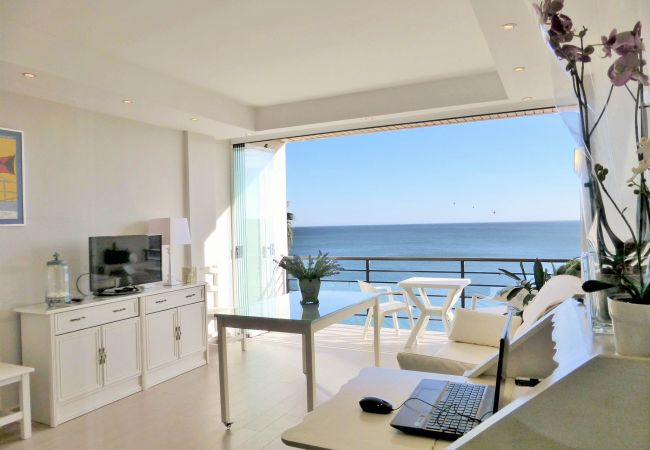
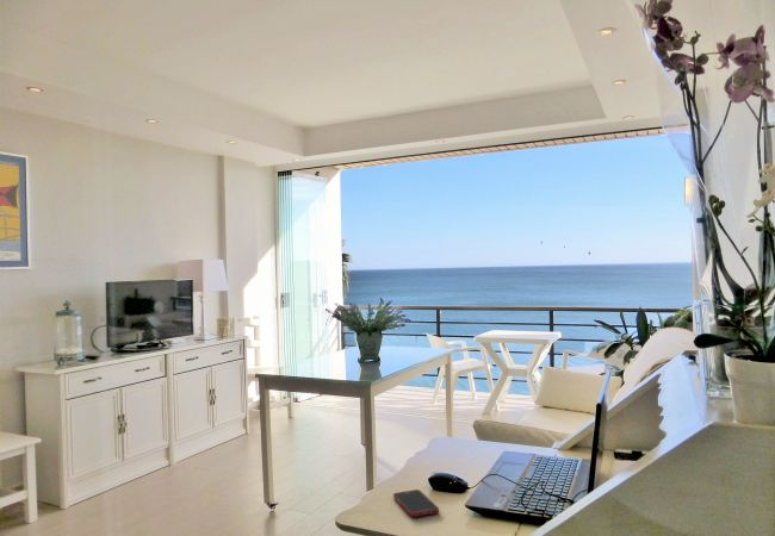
+ cell phone [392,488,440,518]
